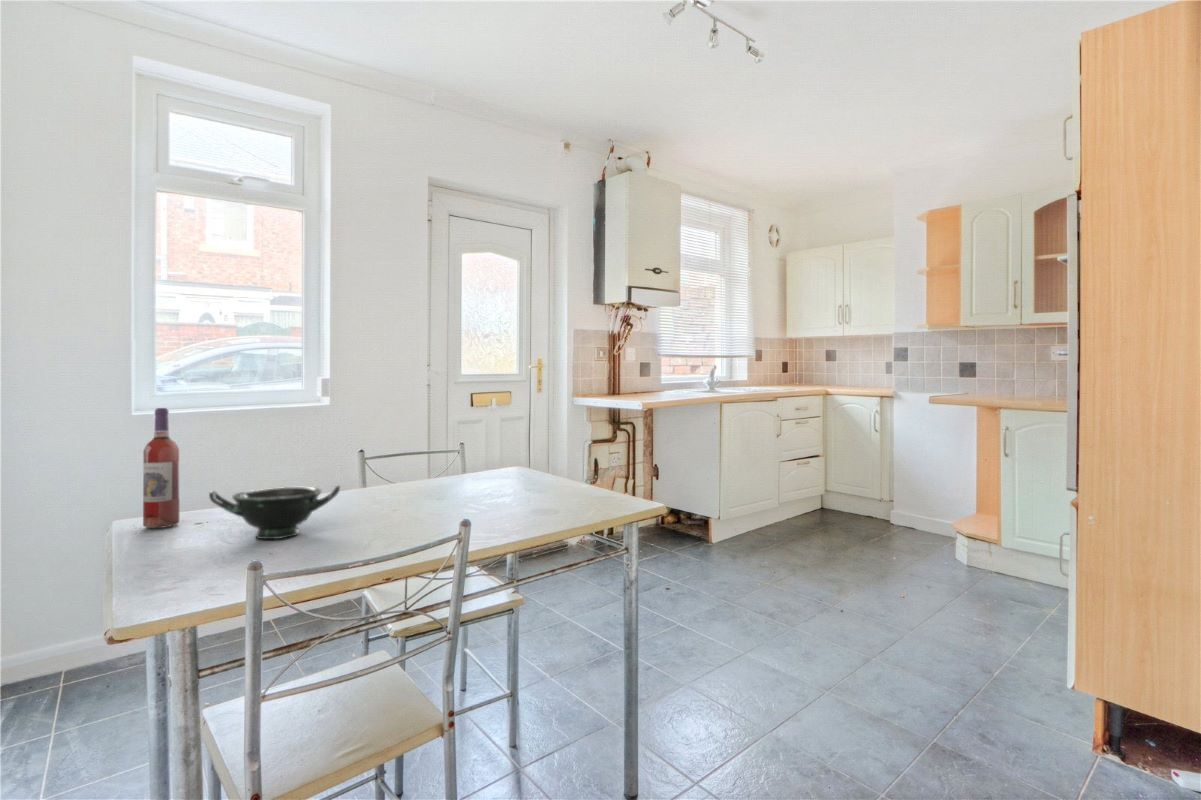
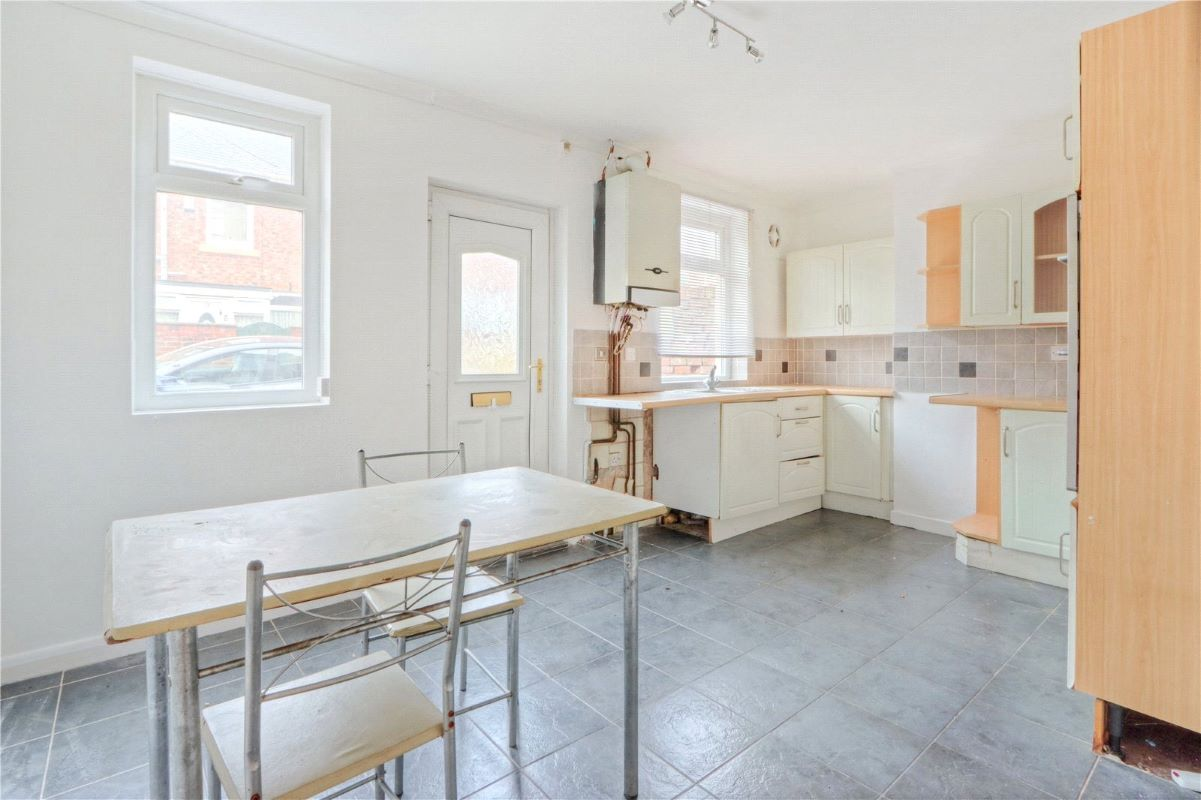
- bowl [208,484,341,540]
- wine bottle [142,407,180,529]
